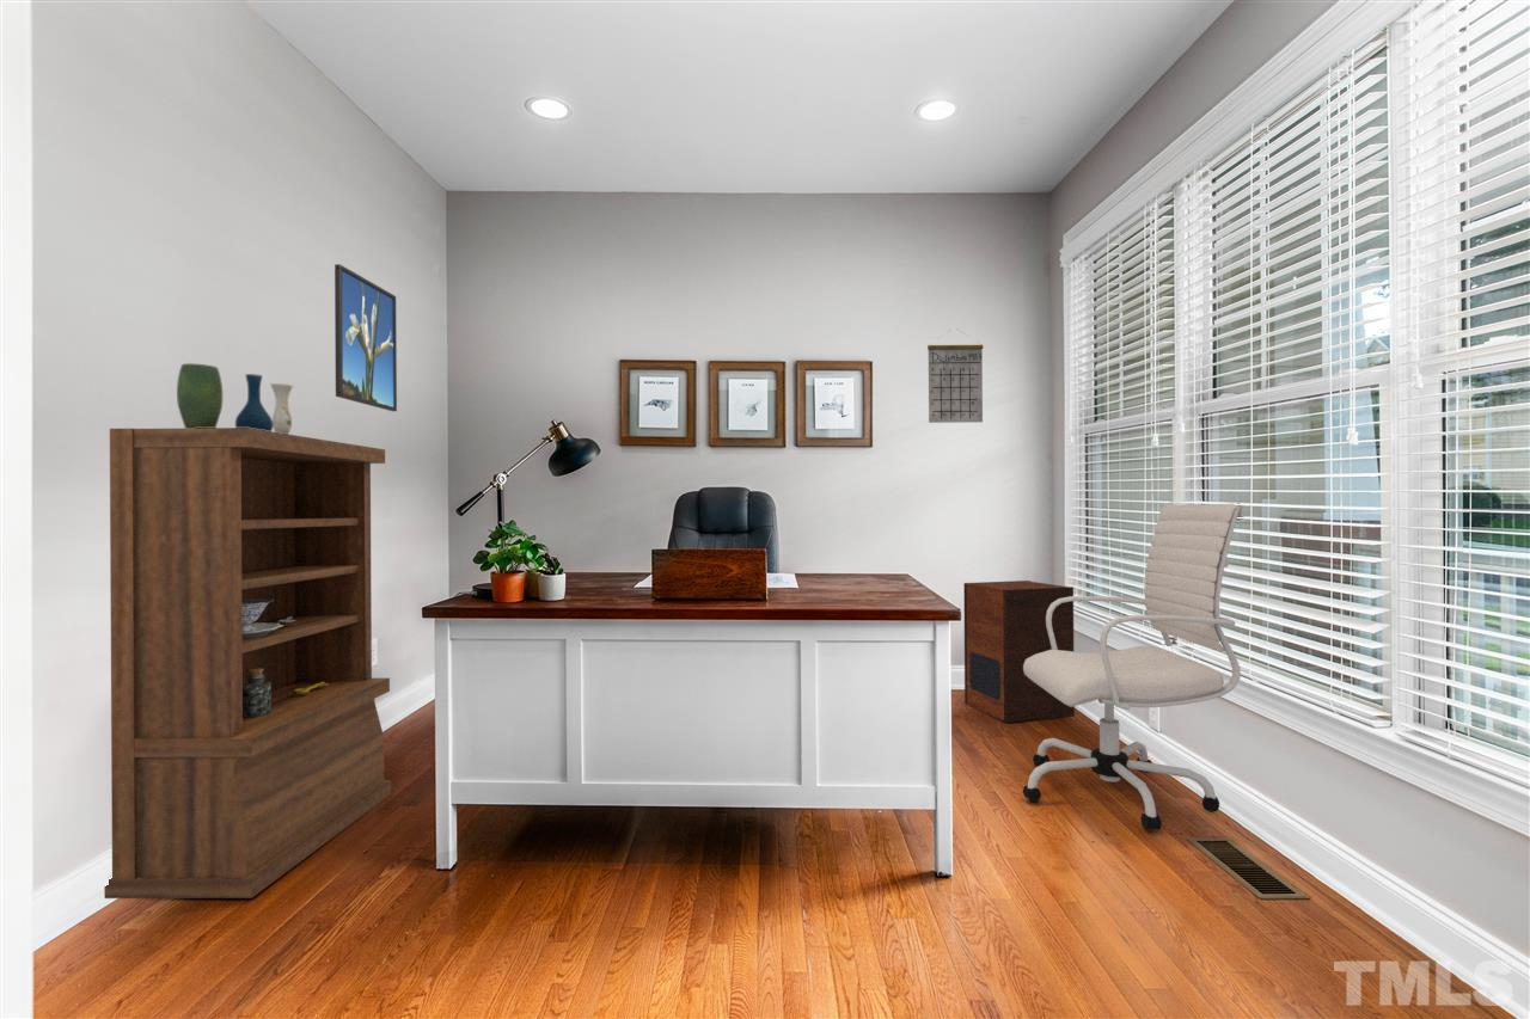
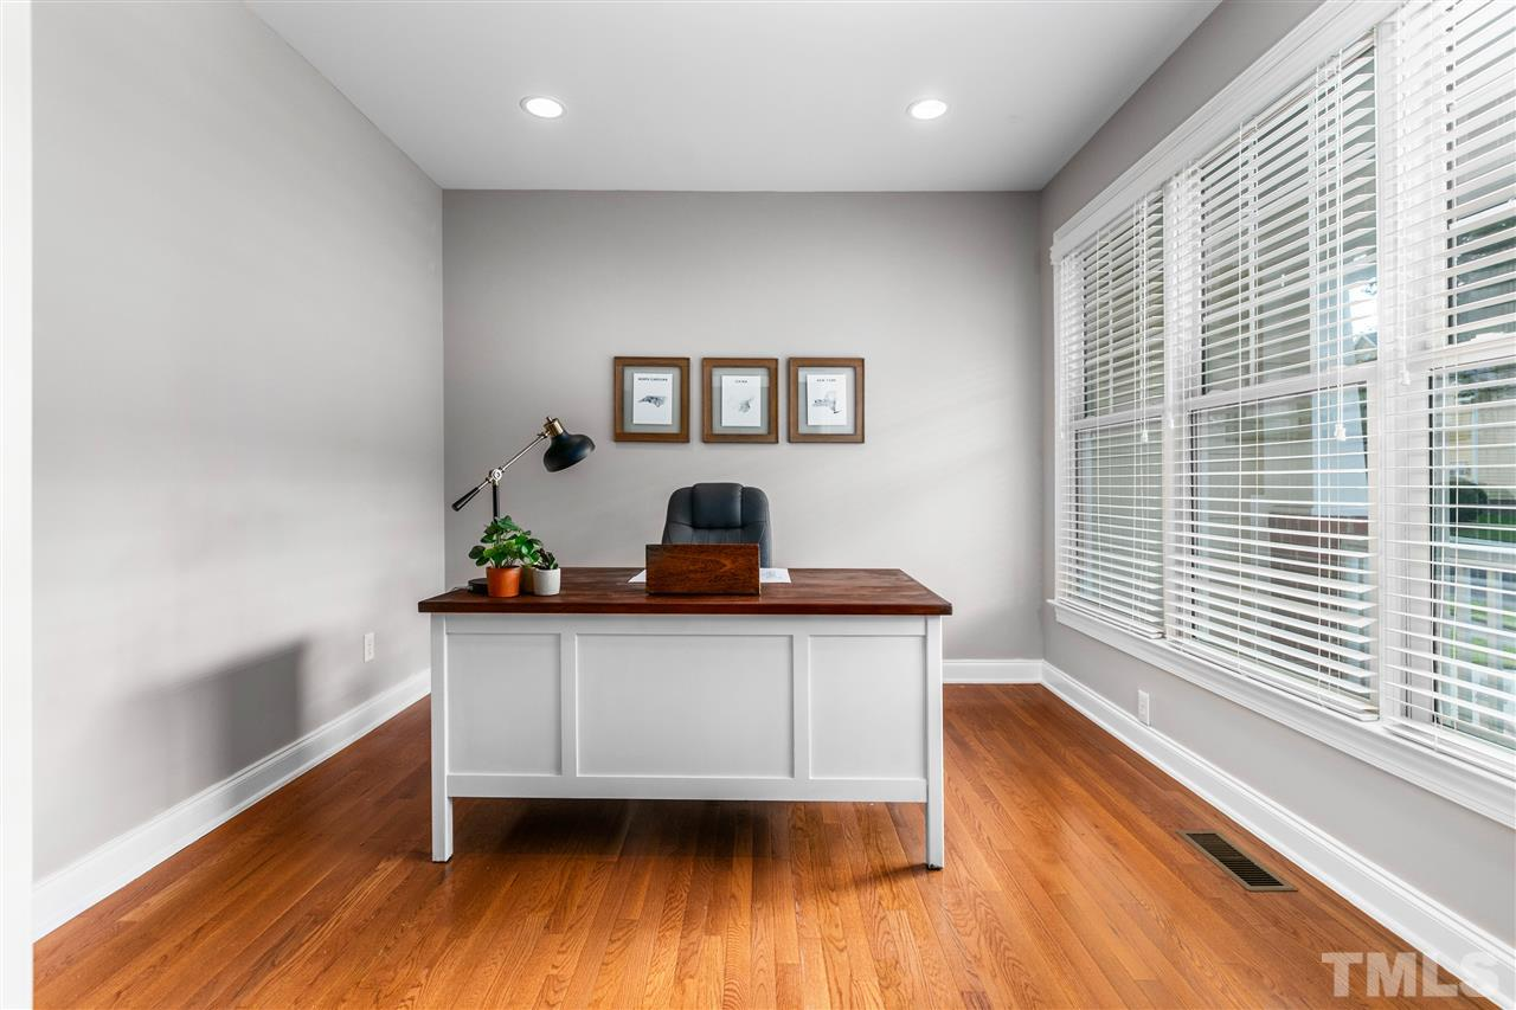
- vase [176,362,294,435]
- office chair [1021,502,1246,830]
- speaker [962,579,1076,724]
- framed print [333,263,398,412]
- bookshelf [103,426,392,900]
- calendar [926,329,984,424]
